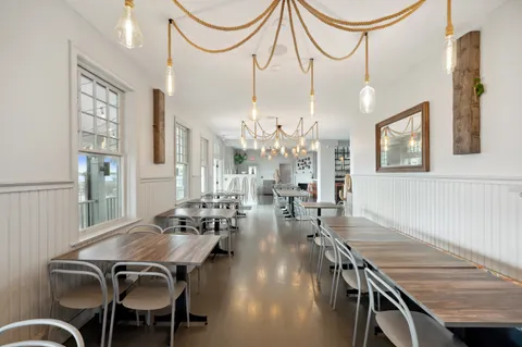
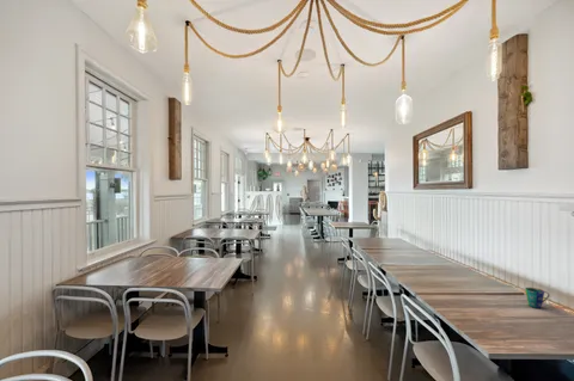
+ cup [524,287,551,309]
